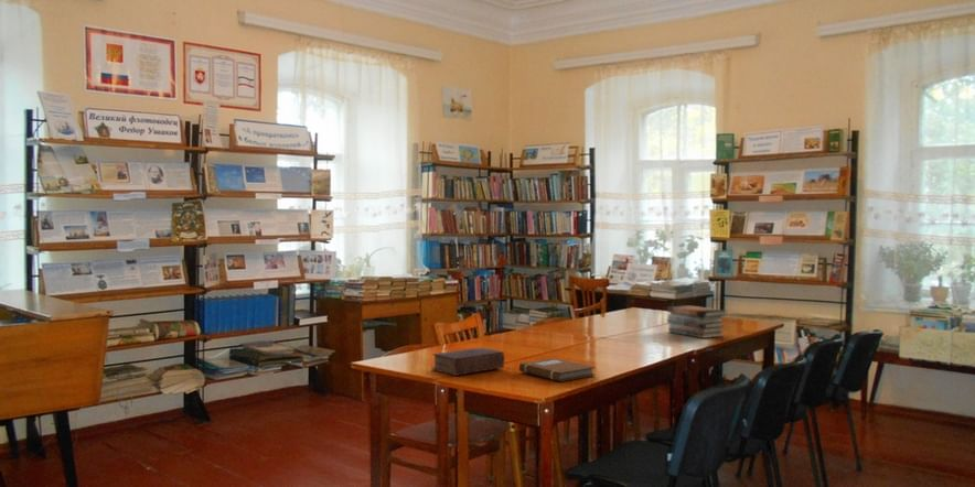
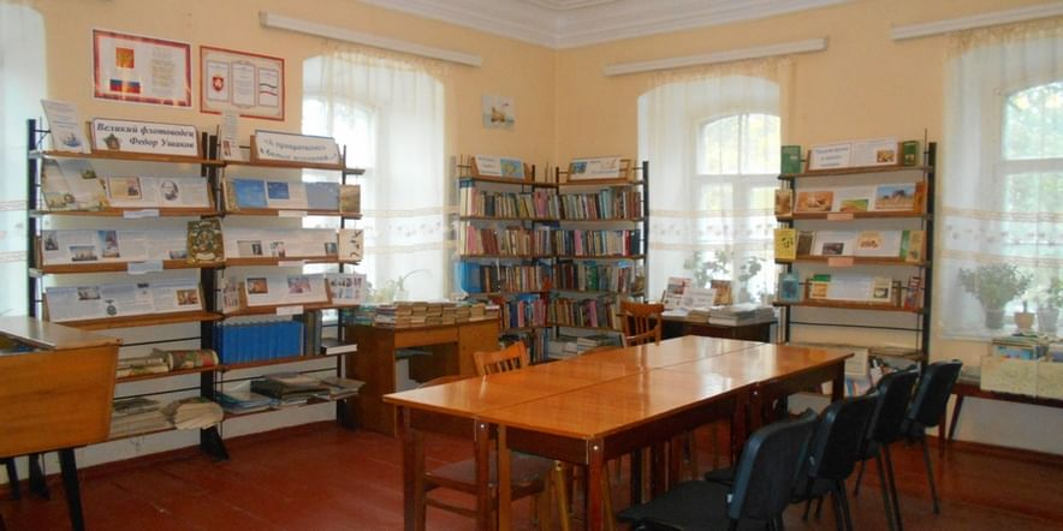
- book [430,346,505,377]
- book stack [666,304,728,339]
- notebook [518,357,597,382]
